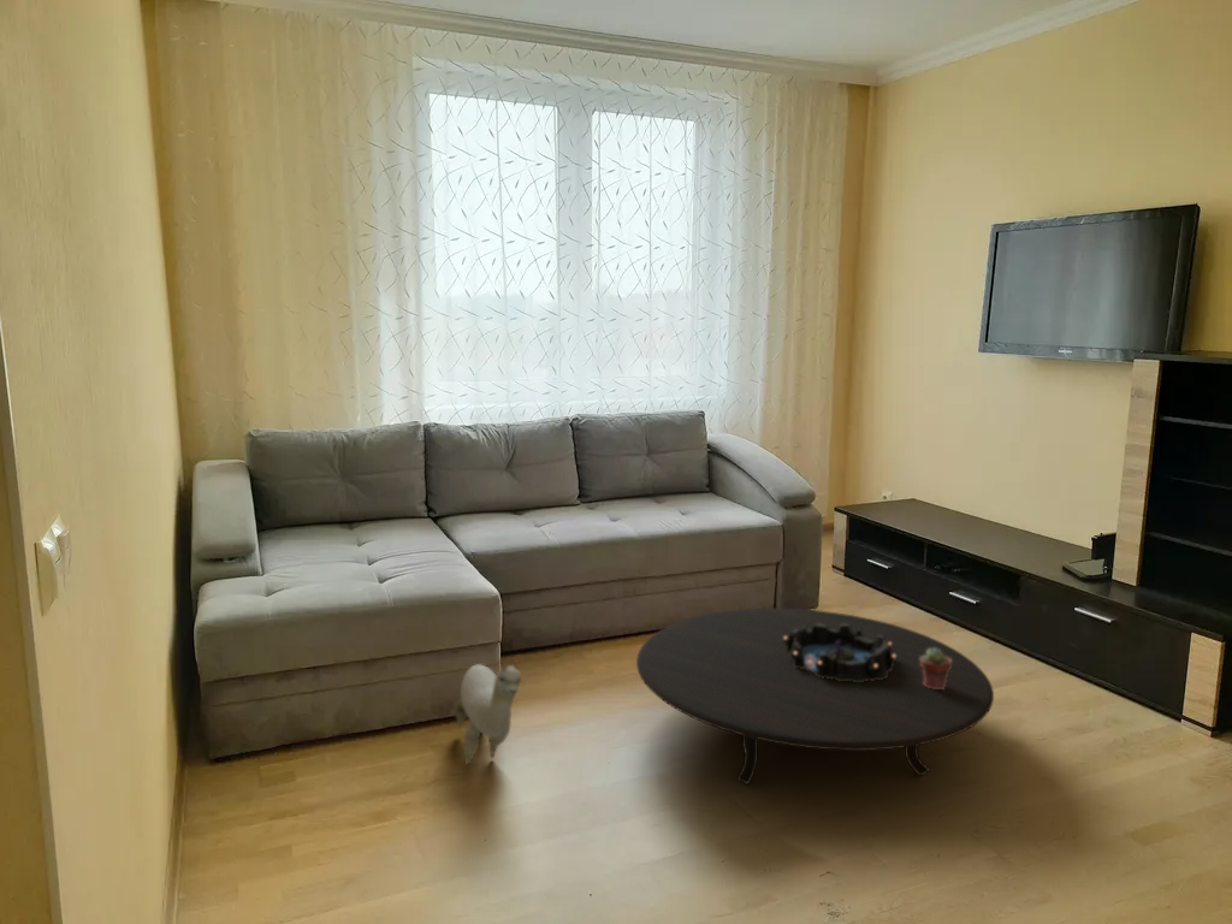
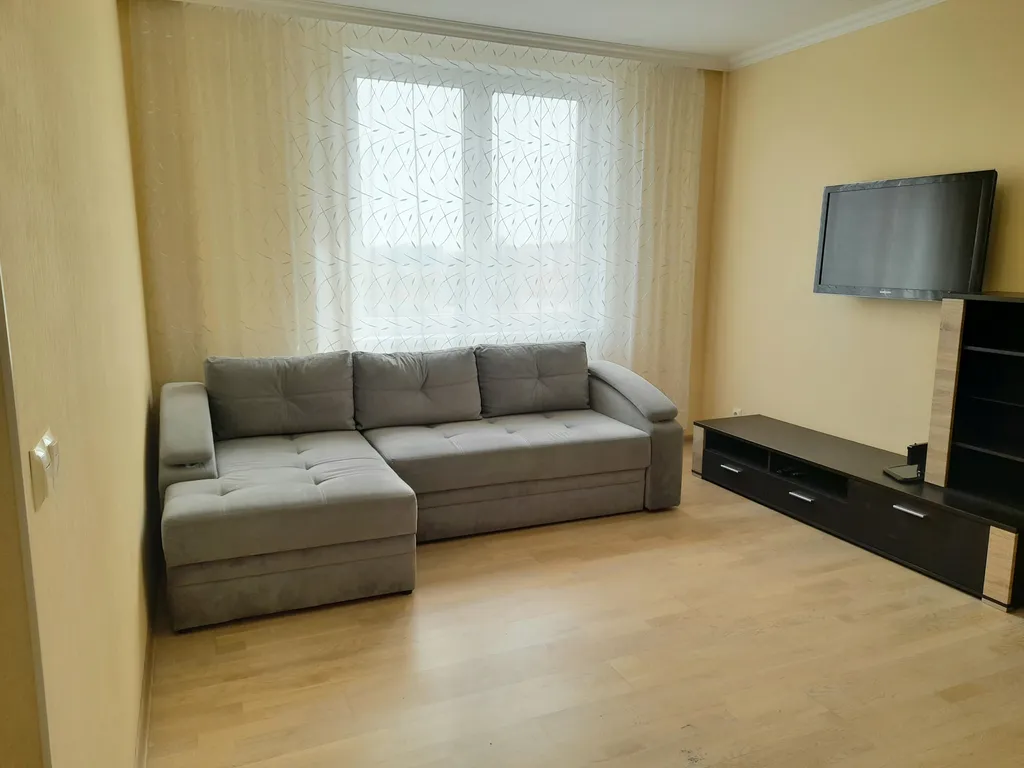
- table [635,608,995,786]
- potted succulent [920,648,952,689]
- plush toy [455,658,522,766]
- decorative bowl [783,623,896,682]
